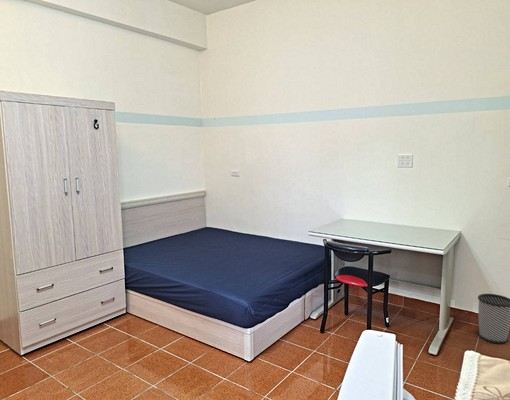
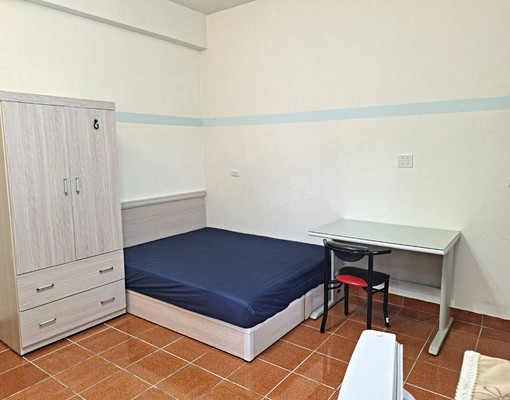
- wastebasket [477,293,510,345]
